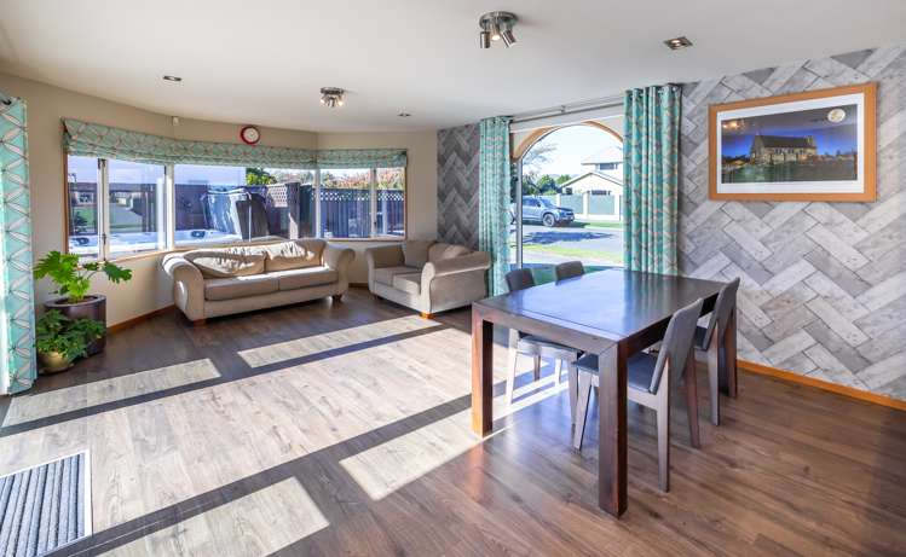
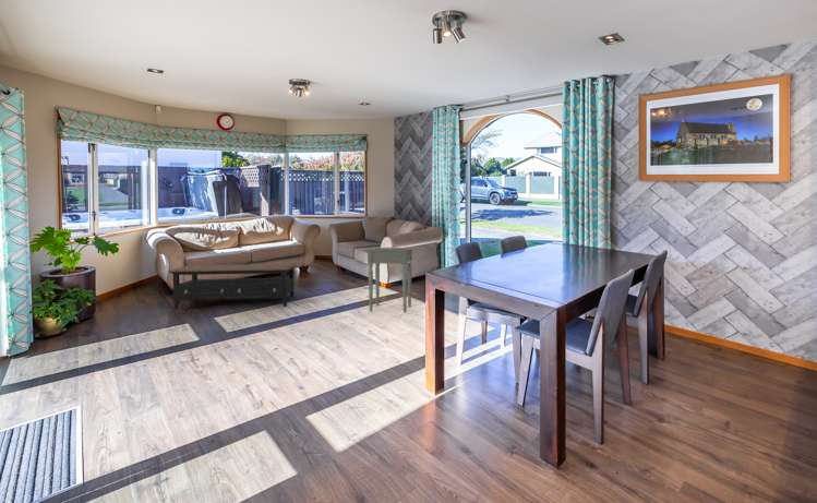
+ side table [364,247,416,314]
+ coffee table [167,263,298,311]
